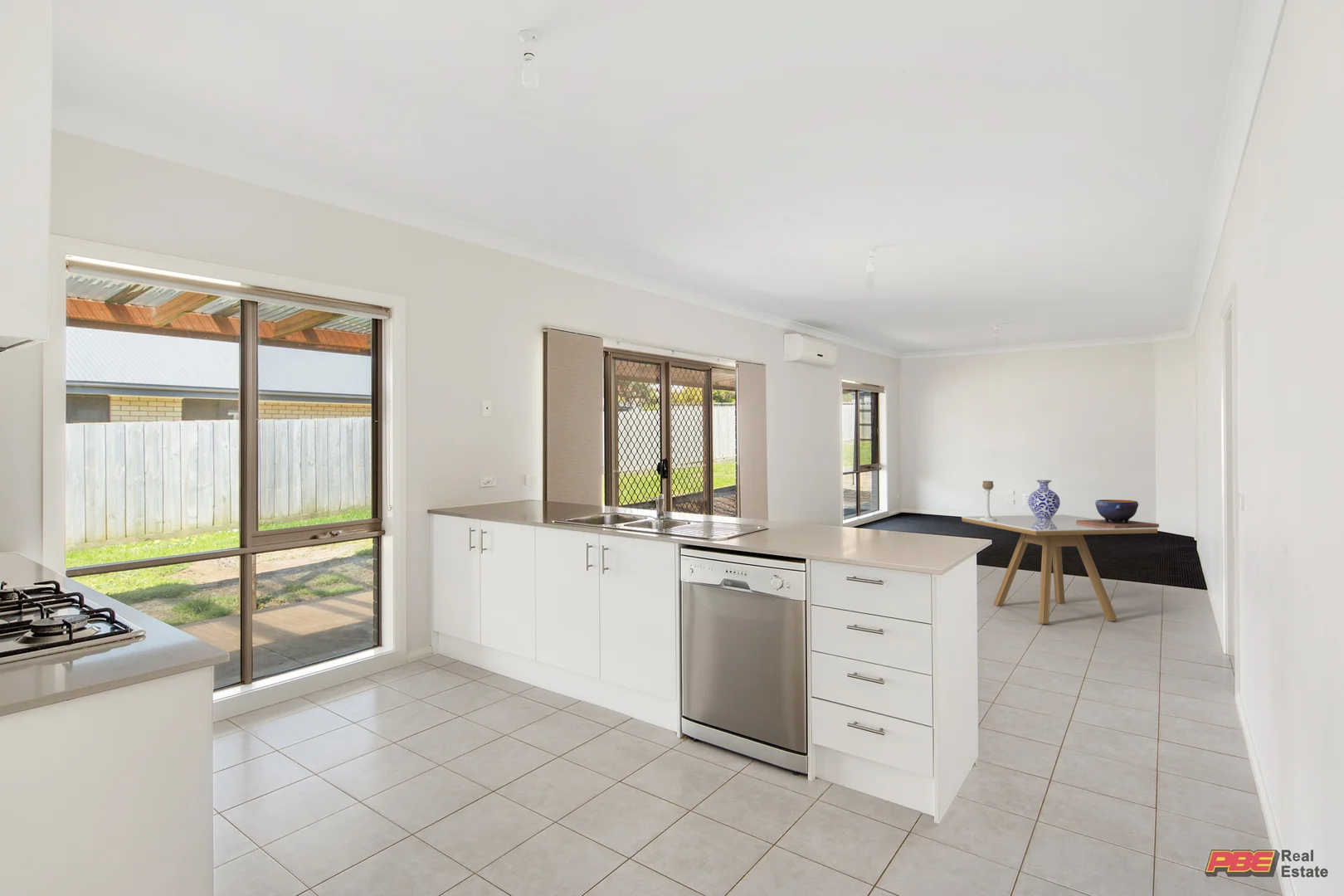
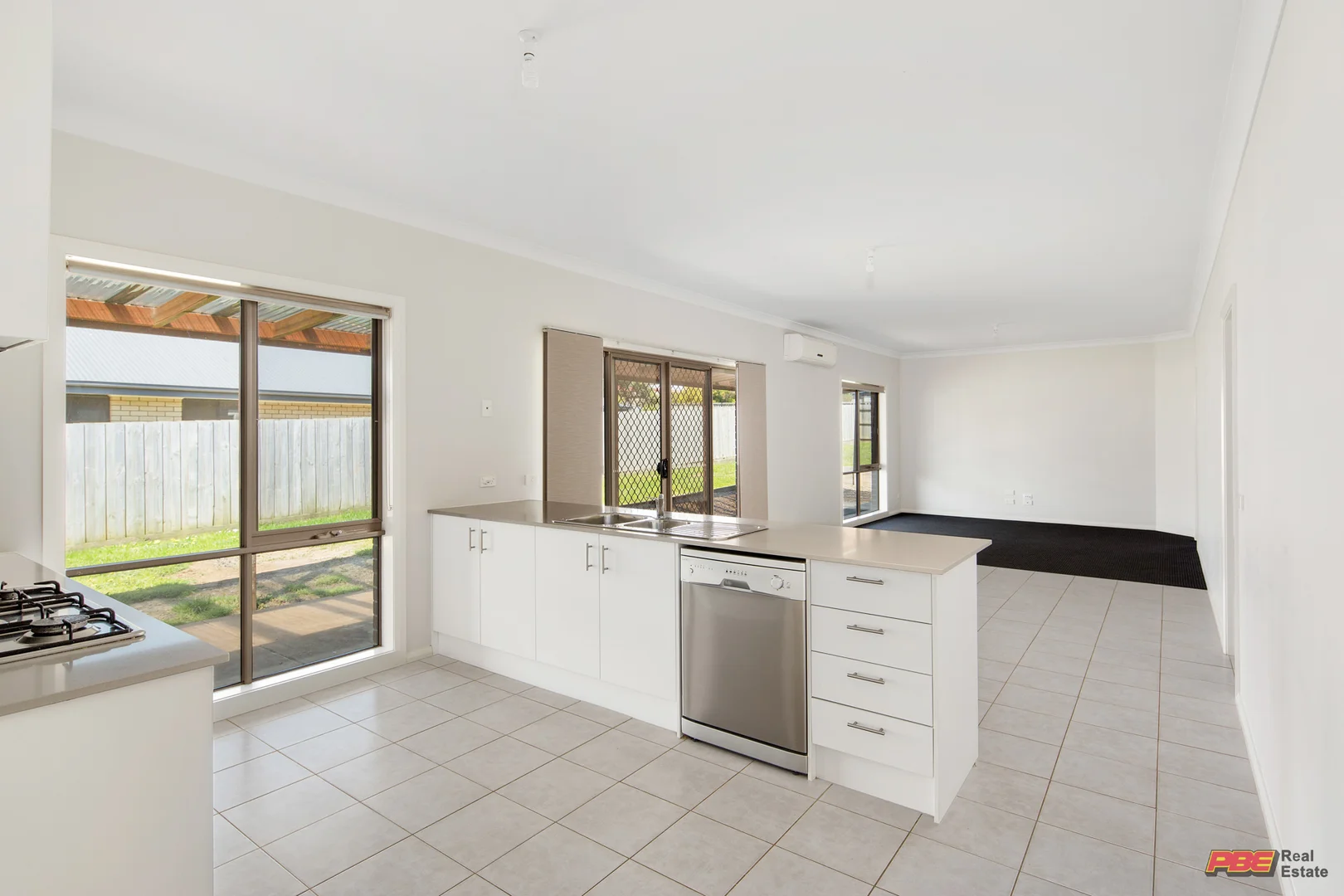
- vase [1027,480,1061,519]
- decorative bowl [1076,499,1160,528]
- candle holder [980,480,996,521]
- dining table [961,514,1158,625]
